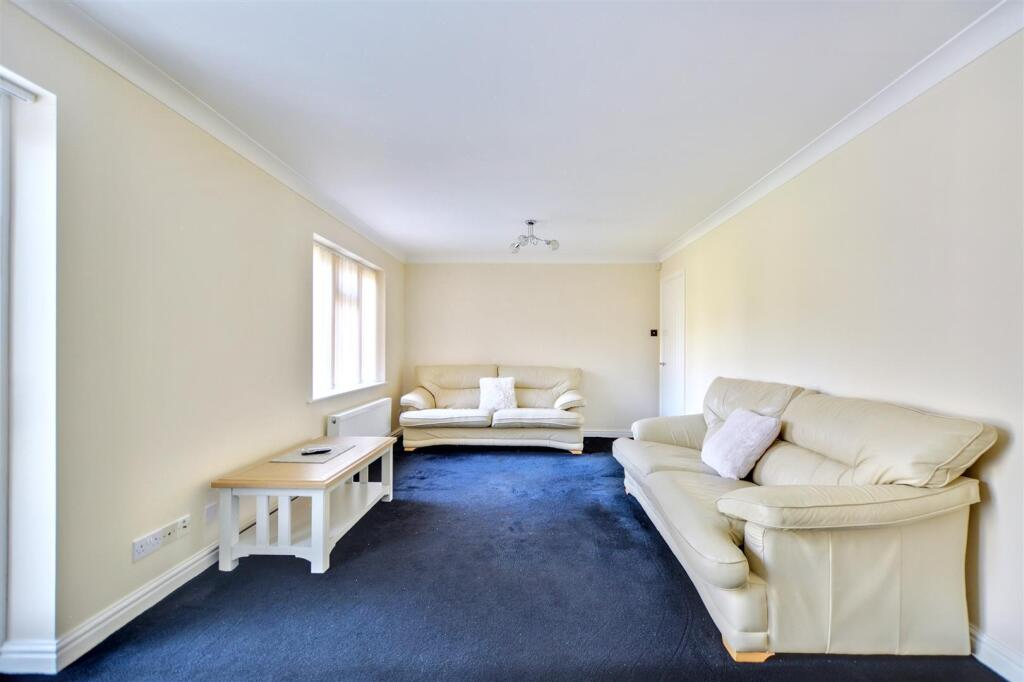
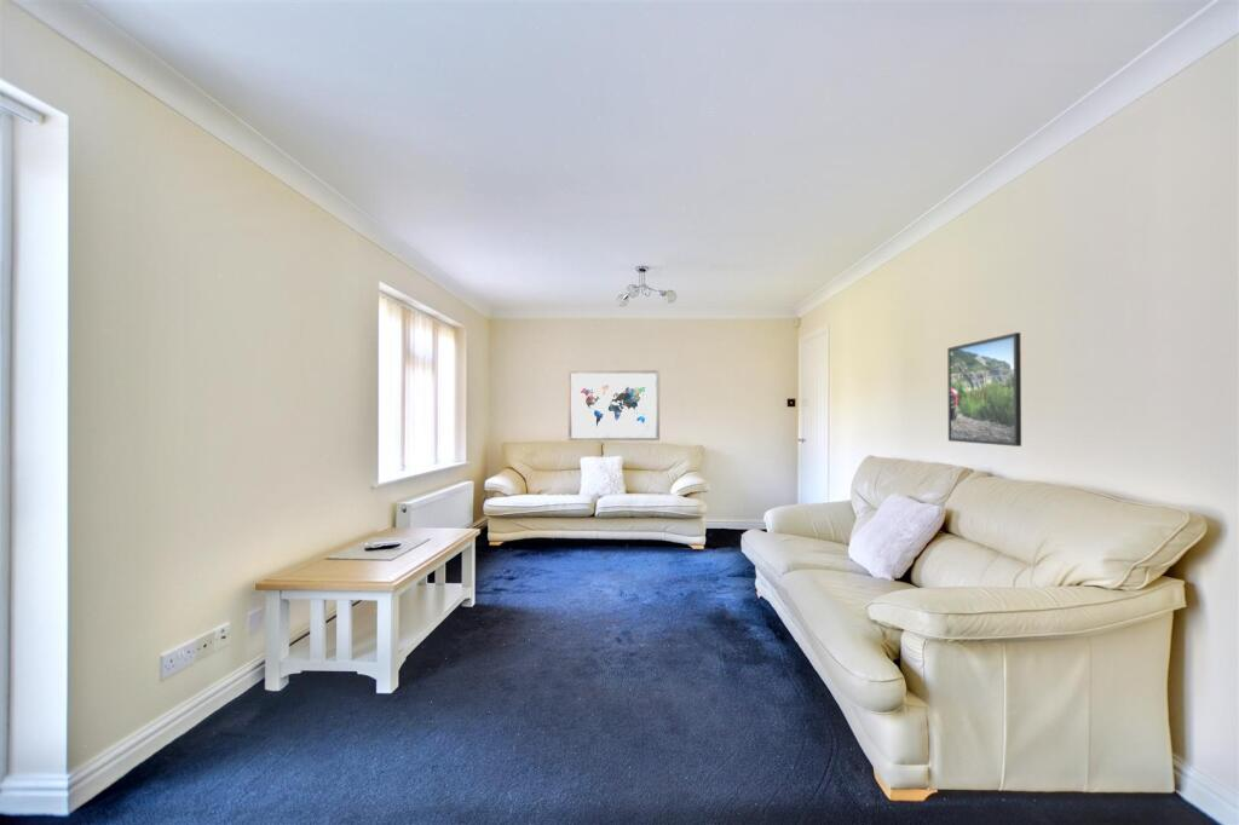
+ wall art [567,369,661,442]
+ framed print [946,331,1022,448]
